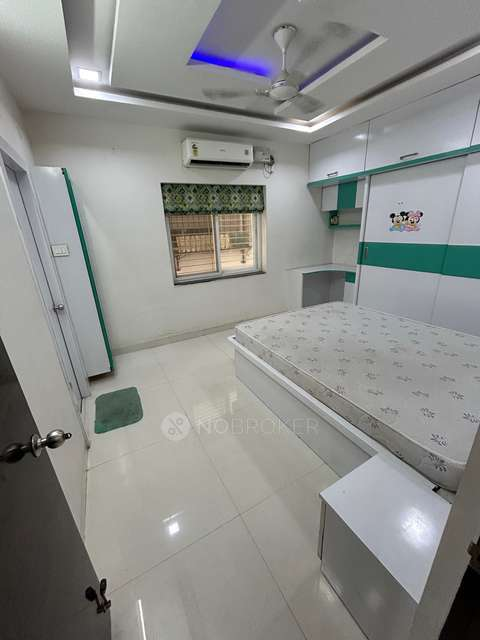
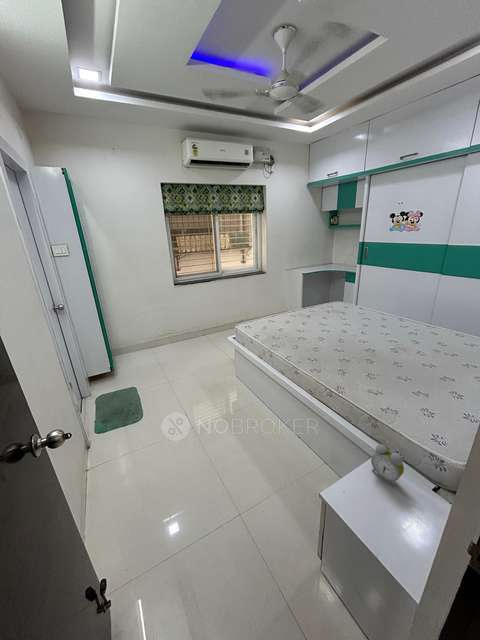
+ alarm clock [370,443,405,488]
